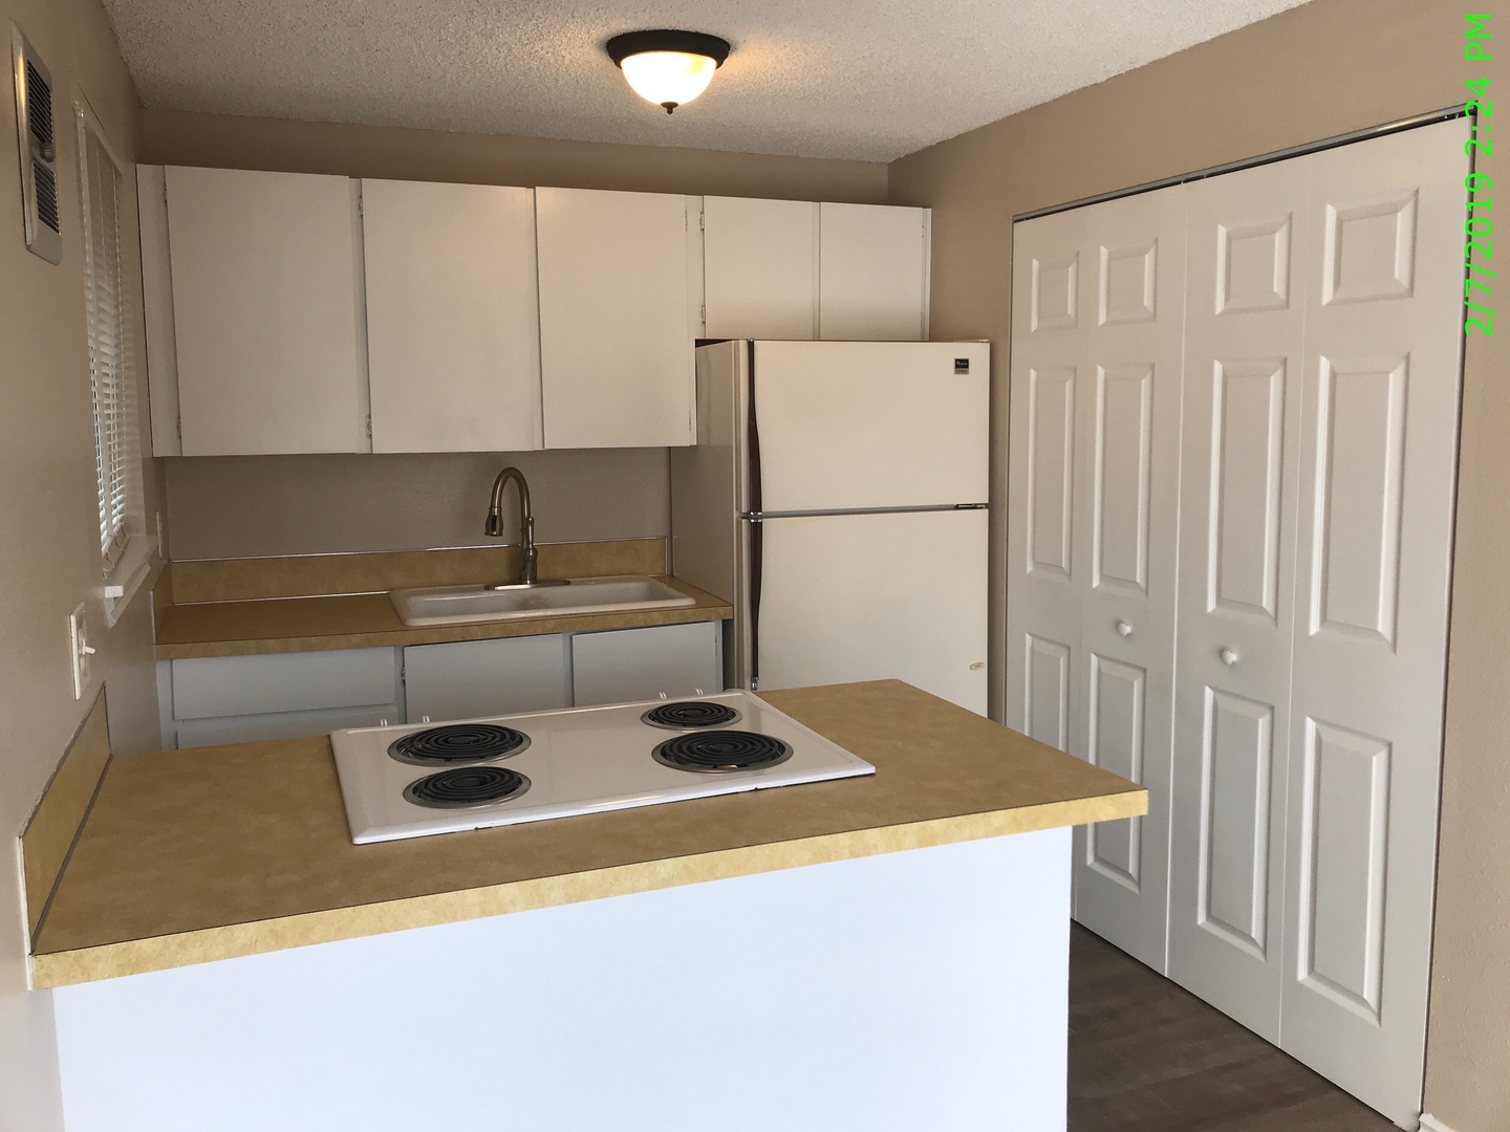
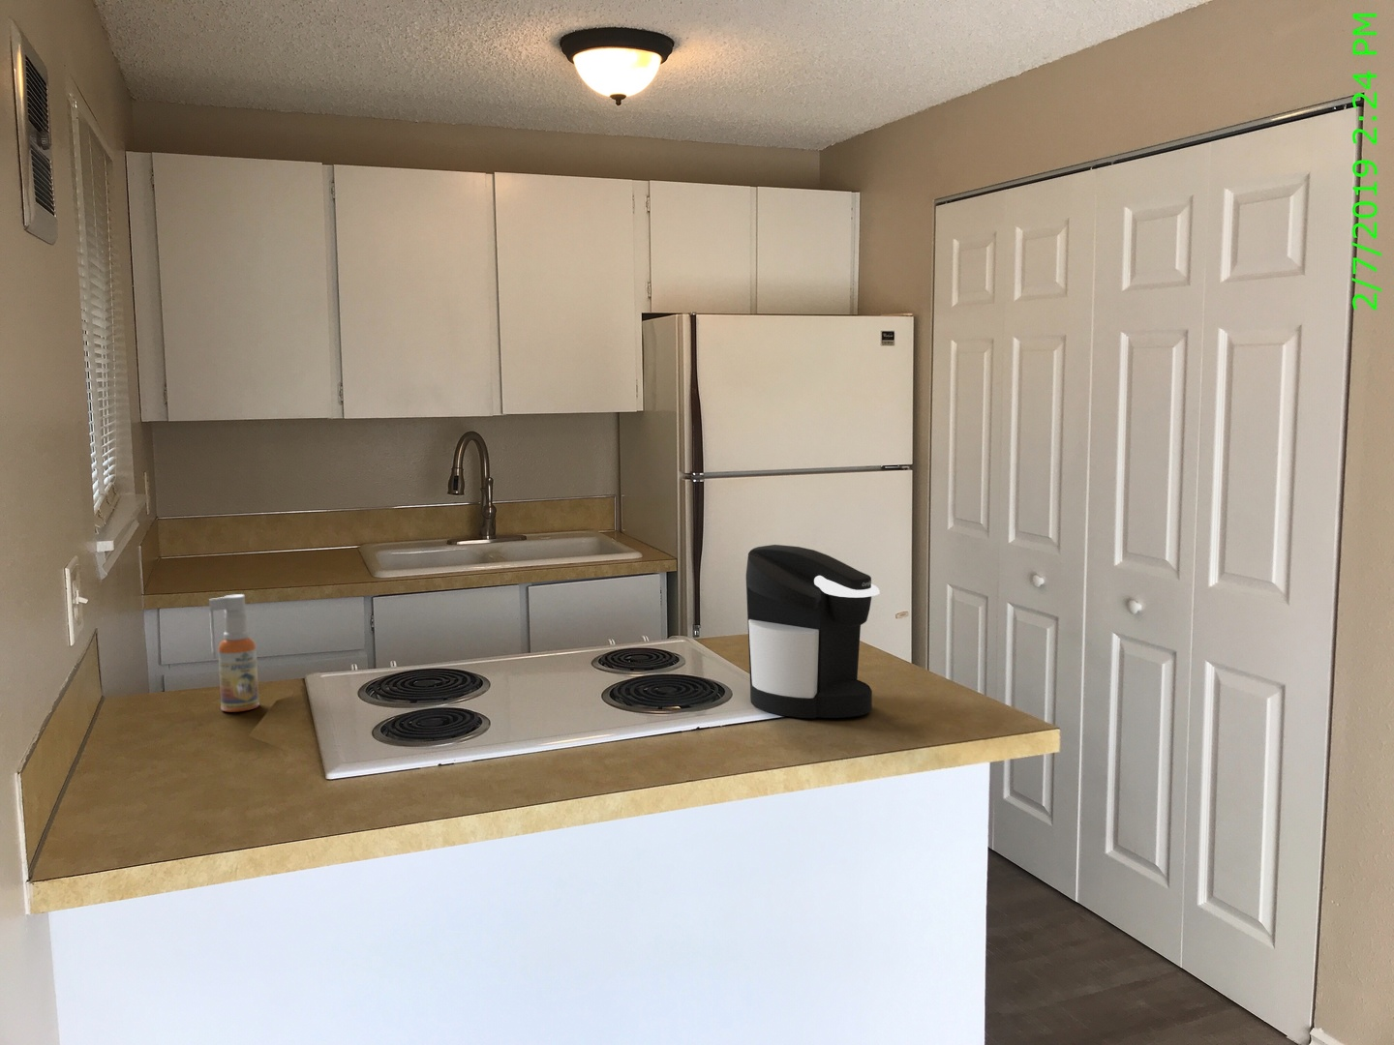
+ coffee maker [745,543,881,719]
+ spray bottle [209,593,259,713]
